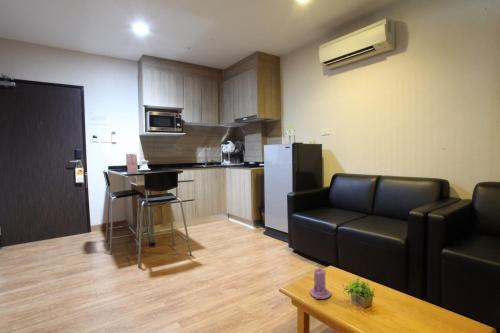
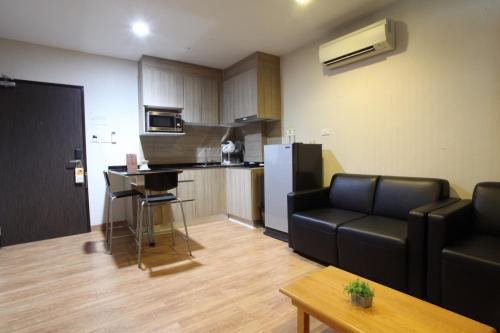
- candle [308,267,332,300]
